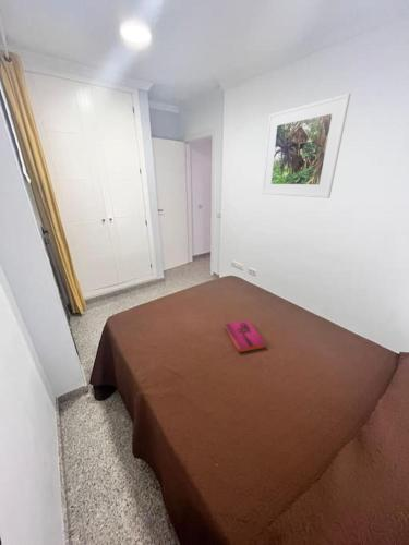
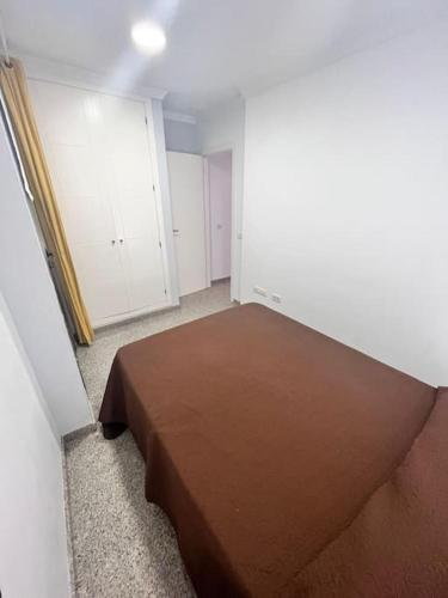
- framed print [261,93,352,199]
- hardback book [224,319,267,354]
